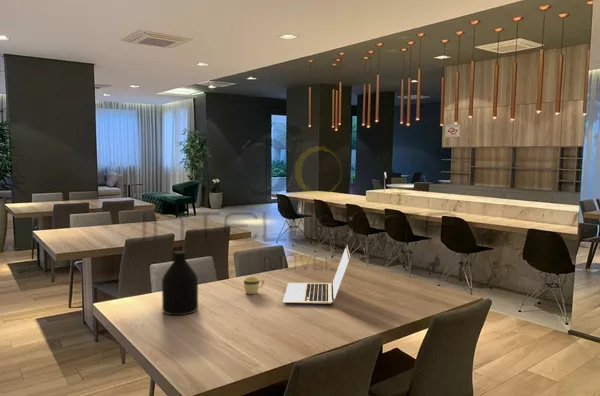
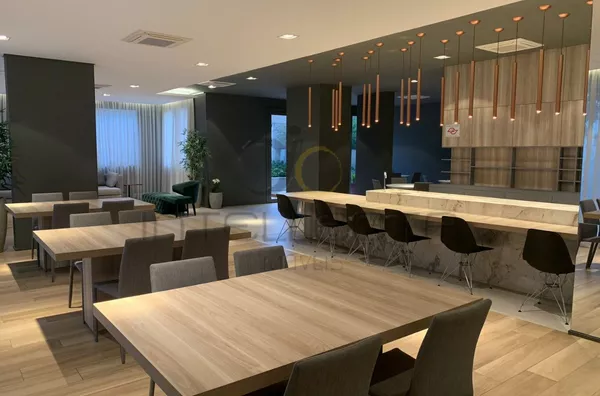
- mug [243,276,265,295]
- laptop [282,244,351,305]
- bottle [161,250,199,316]
